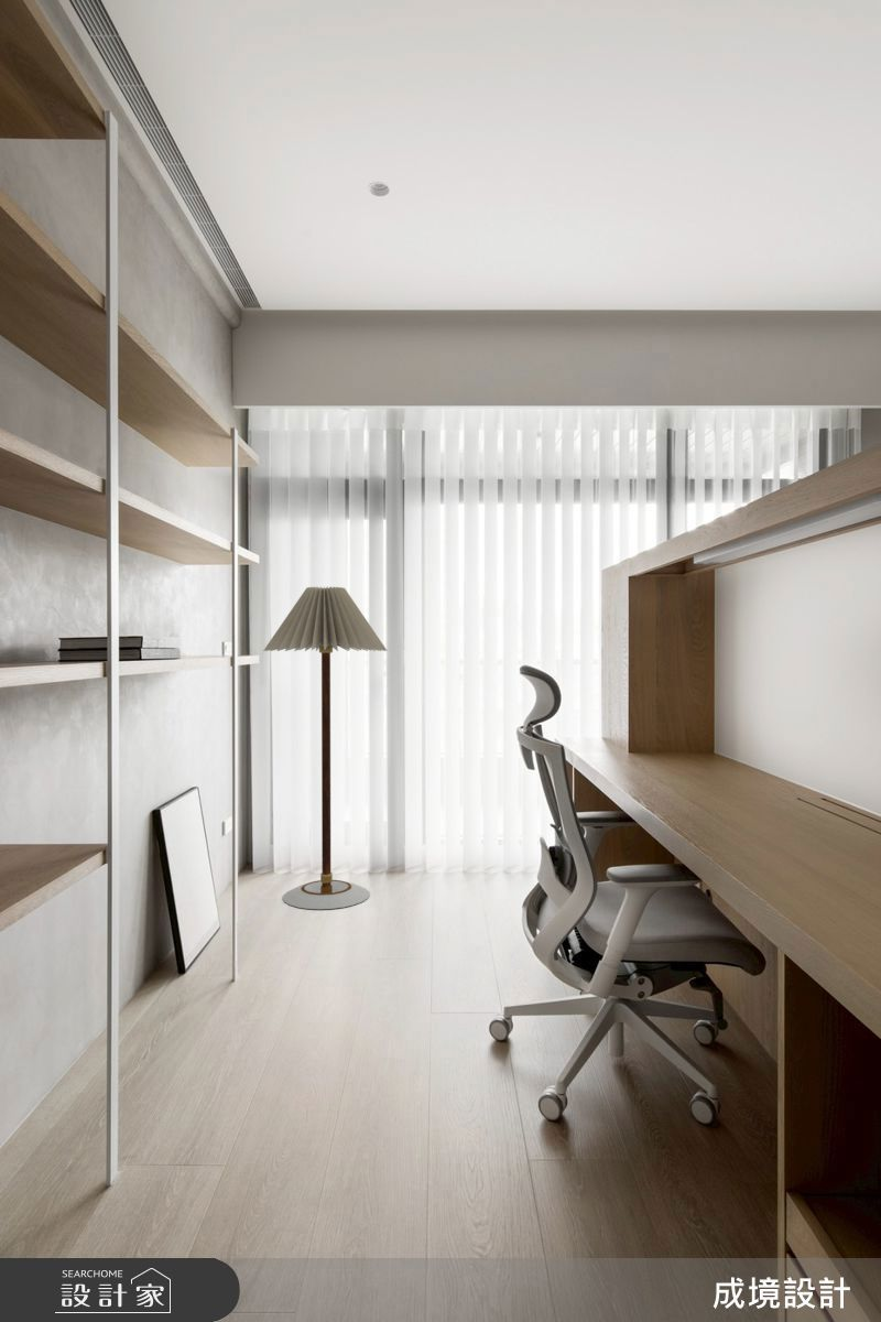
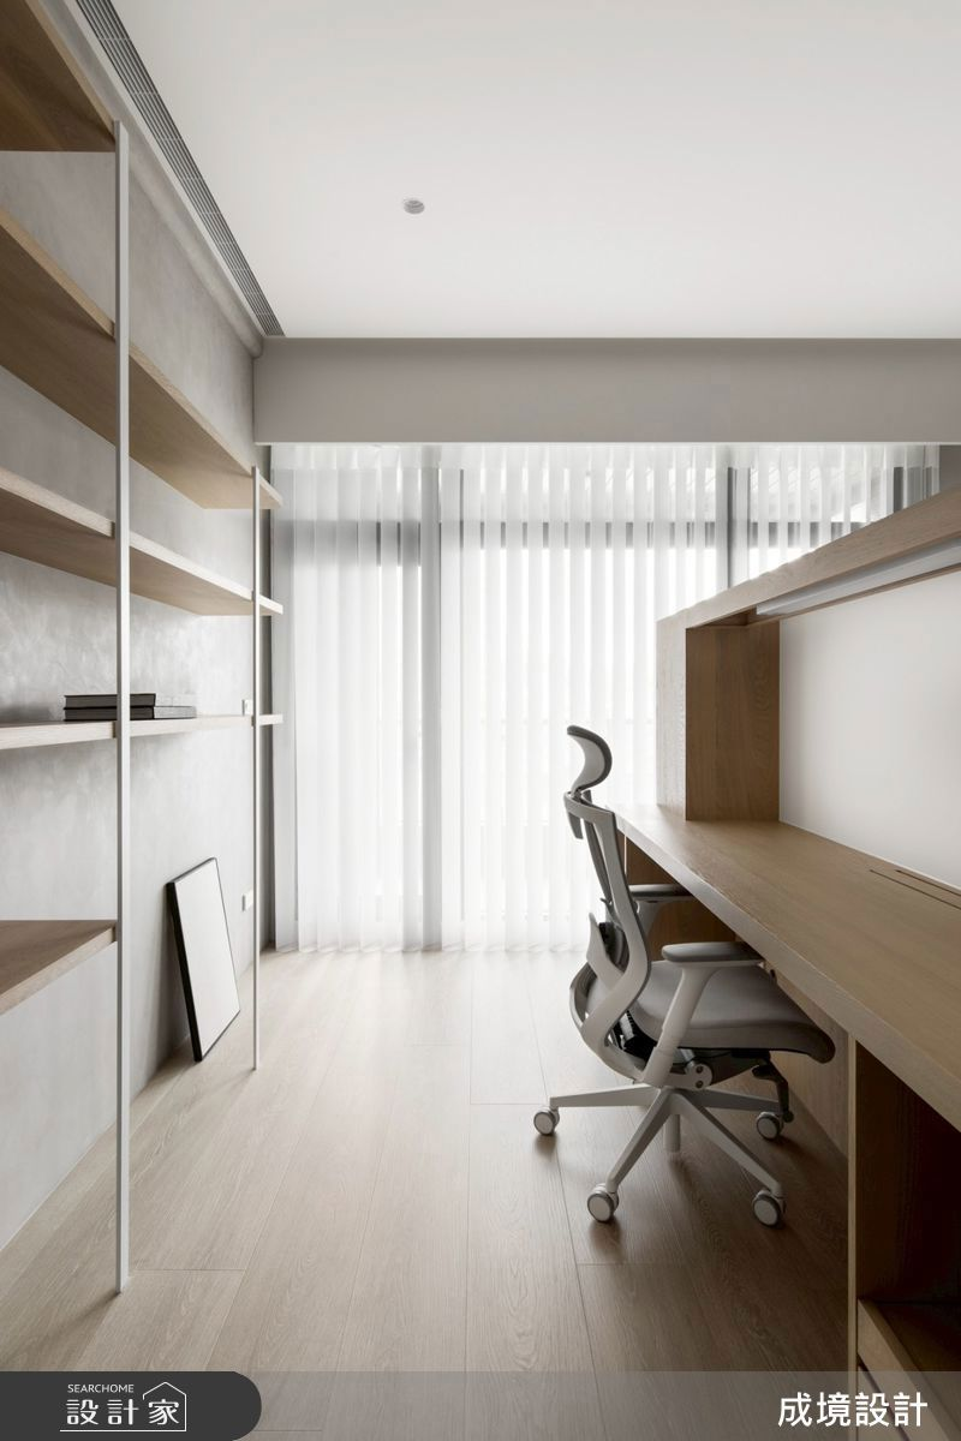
- floor lamp [262,586,388,910]
